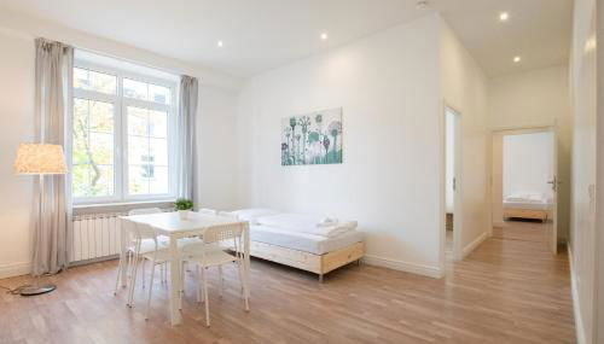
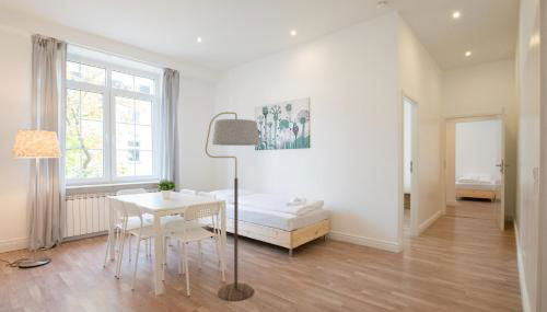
+ floor lamp [205,112,260,302]
